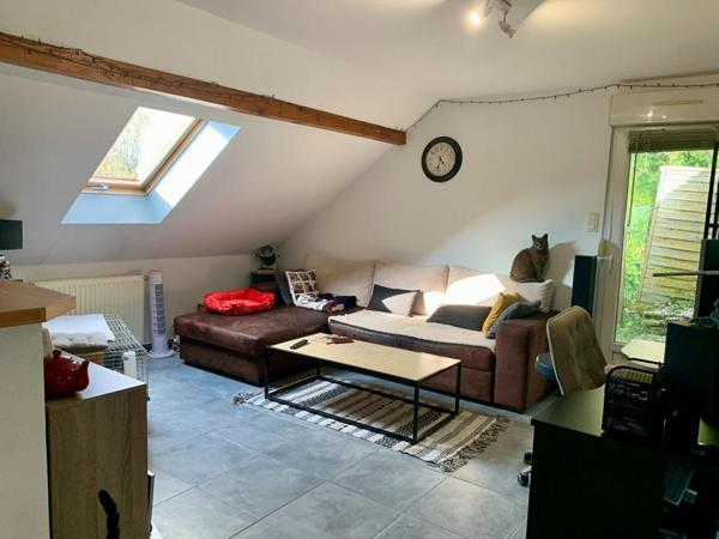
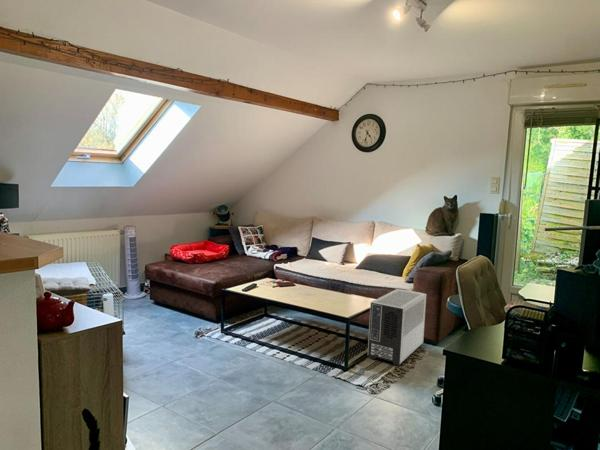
+ air purifier [367,288,427,367]
